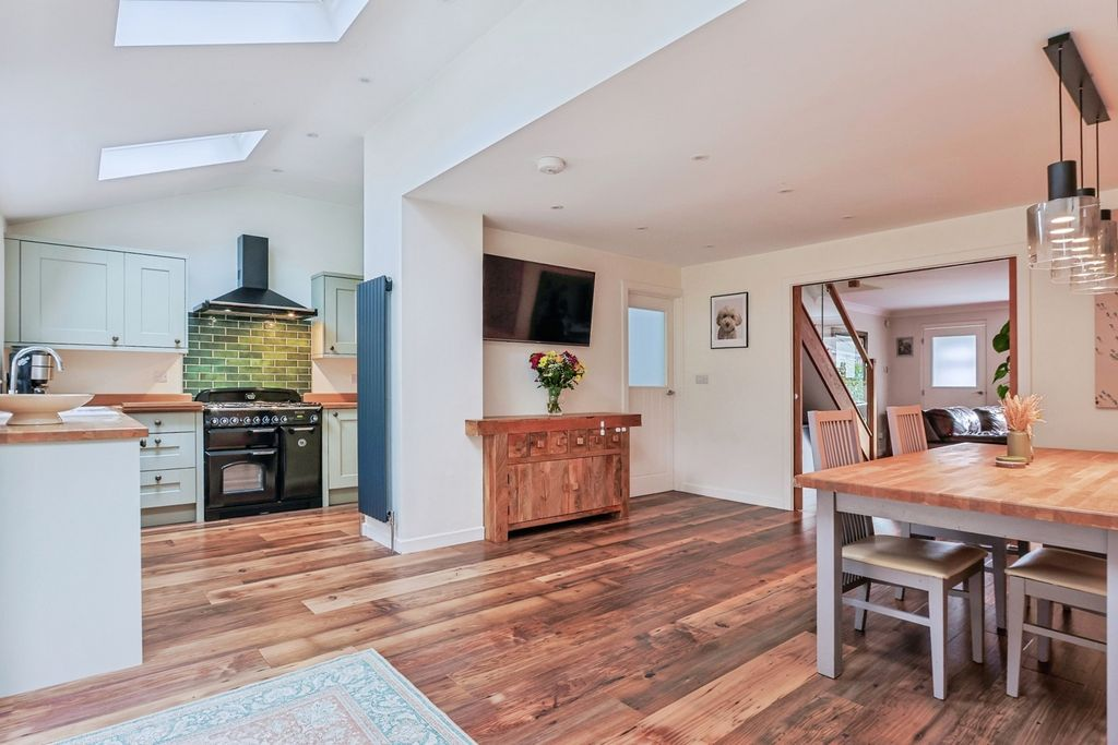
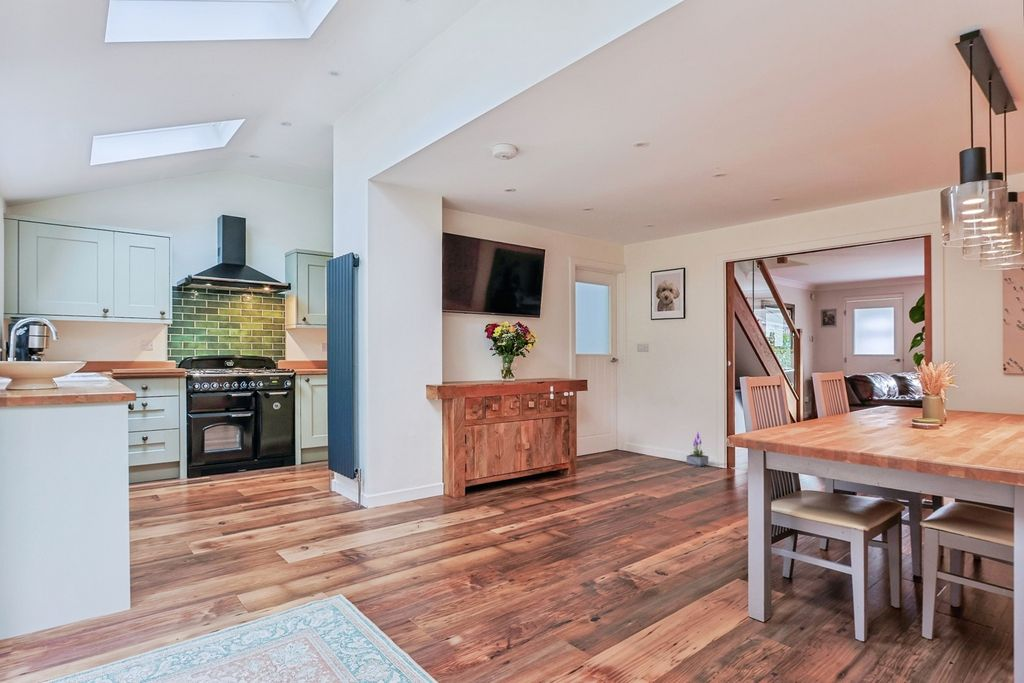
+ potted plant [686,429,709,468]
